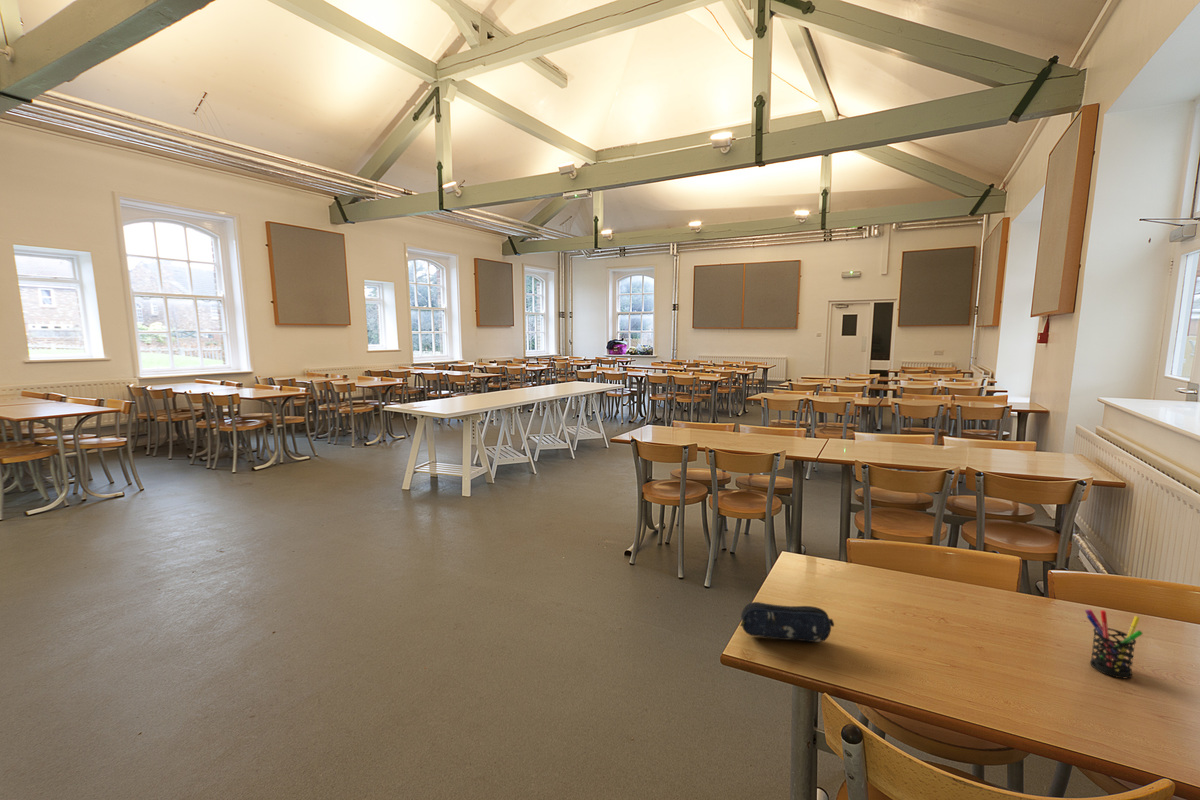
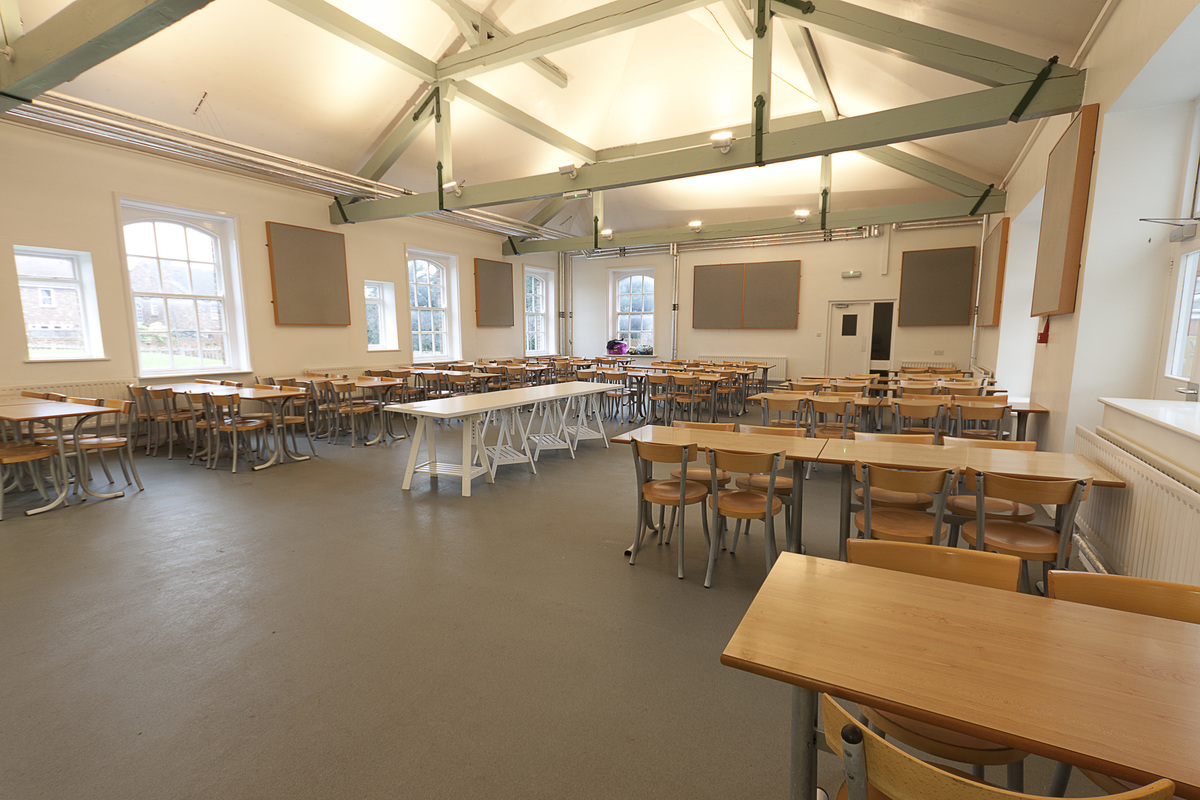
- pencil case [739,601,835,643]
- pen holder [1084,609,1143,679]
